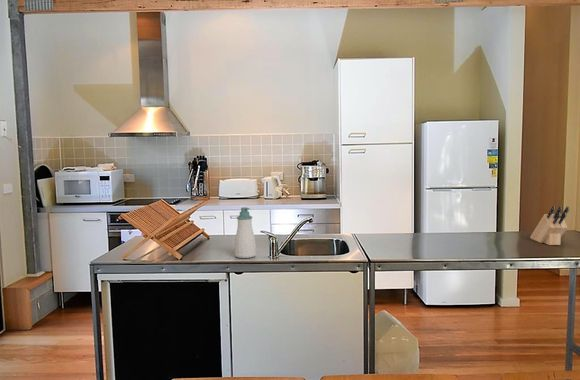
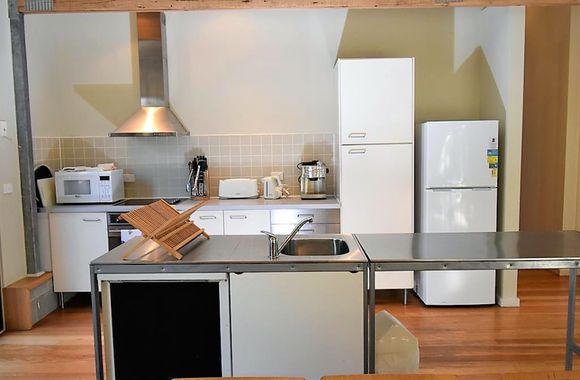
- knife block [529,205,570,246]
- soap bottle [234,206,257,259]
